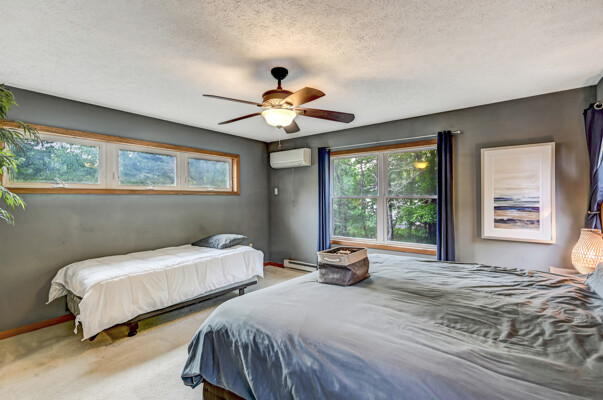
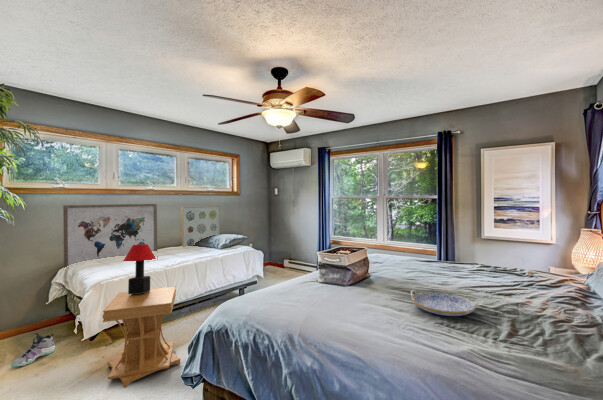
+ serving tray [410,289,479,317]
+ wall art [62,203,158,269]
+ sneaker [10,332,56,368]
+ table lamp [123,244,156,294]
+ side table [102,286,181,389]
+ wall art [181,205,221,248]
